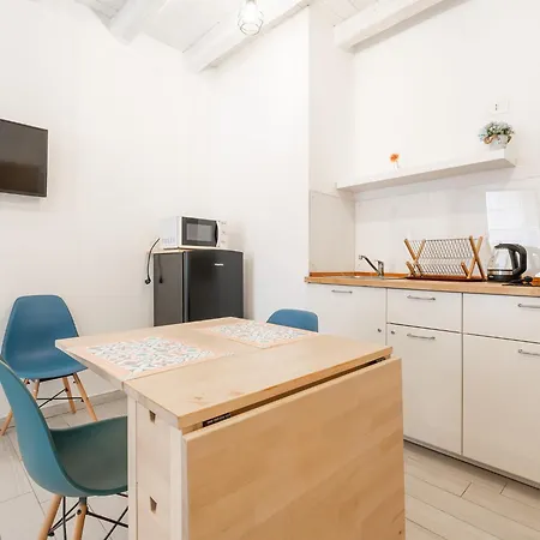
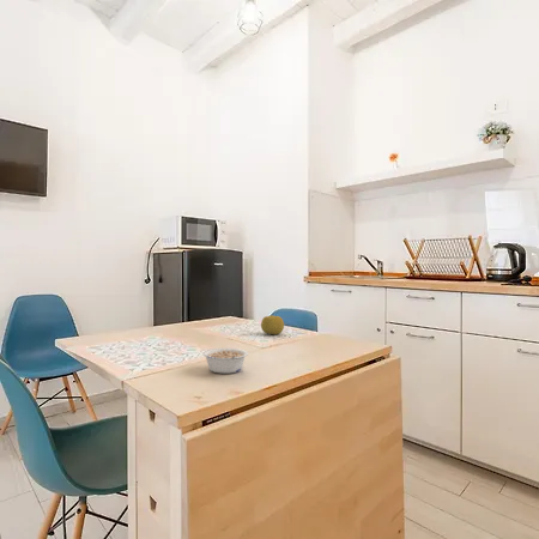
+ legume [201,347,249,375]
+ fruit [260,314,285,335]
